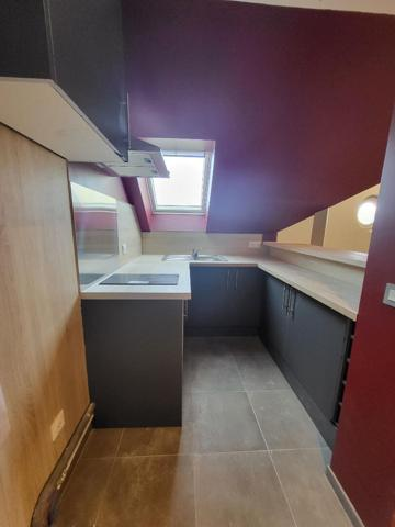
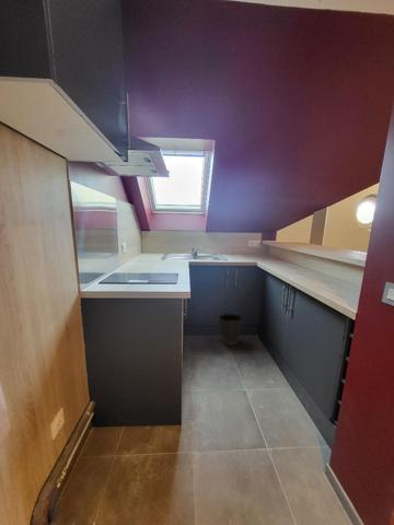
+ waste basket [218,313,244,347]
